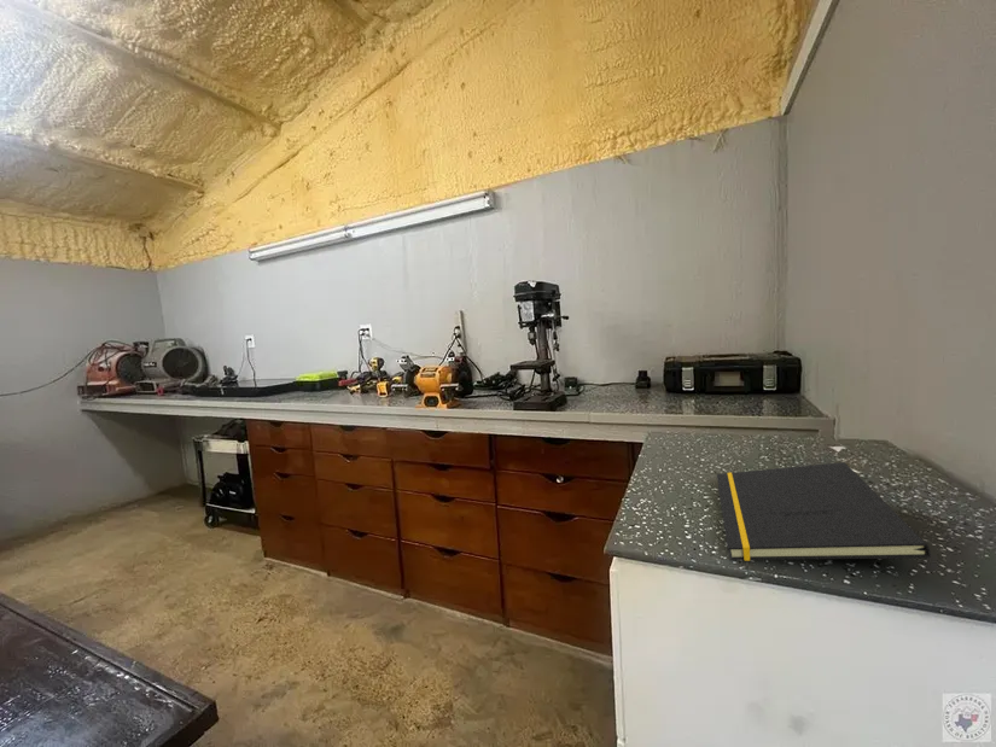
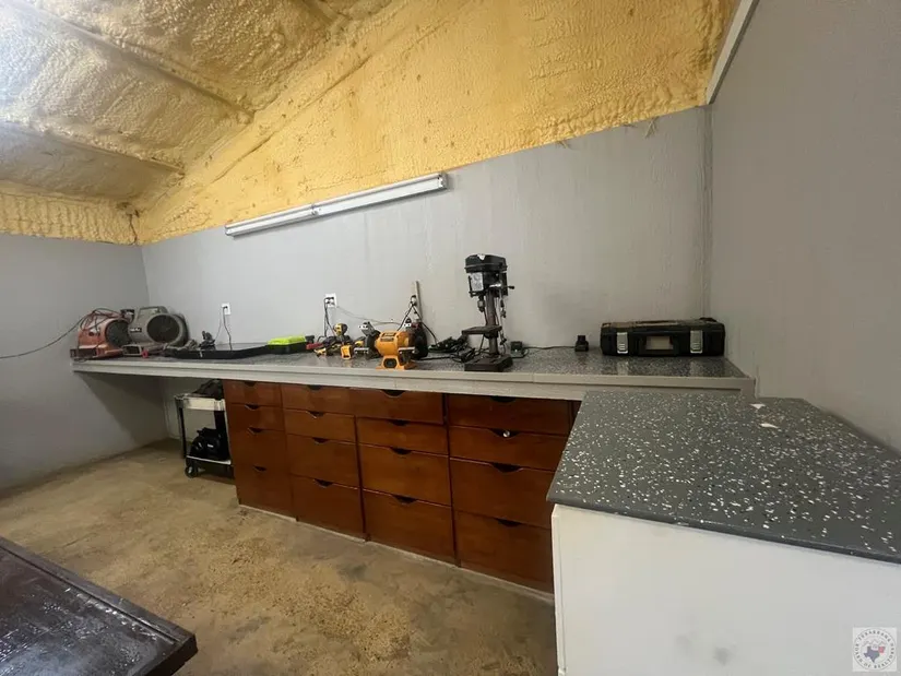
- notepad [716,461,932,562]
